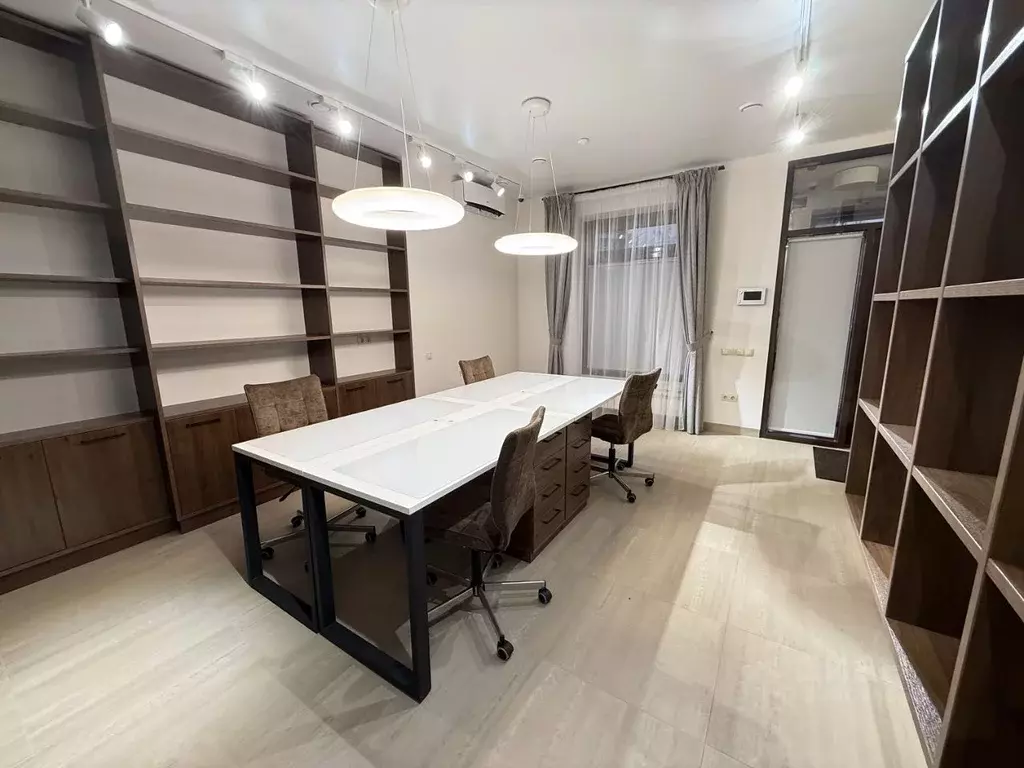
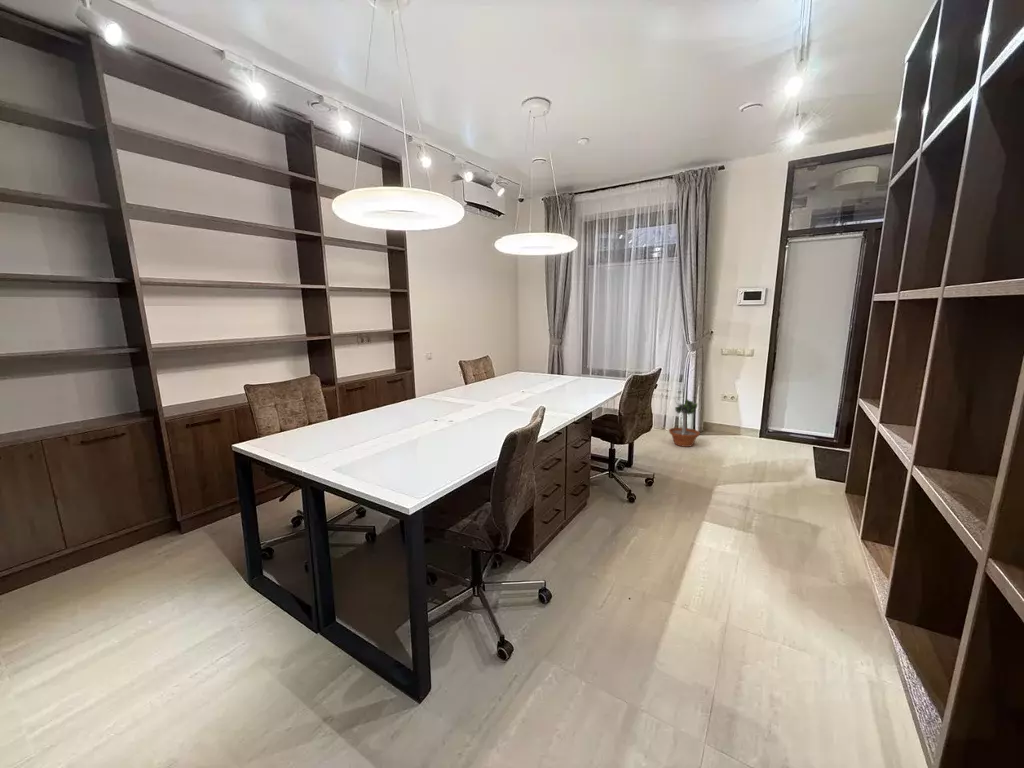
+ potted tree [668,399,701,448]
